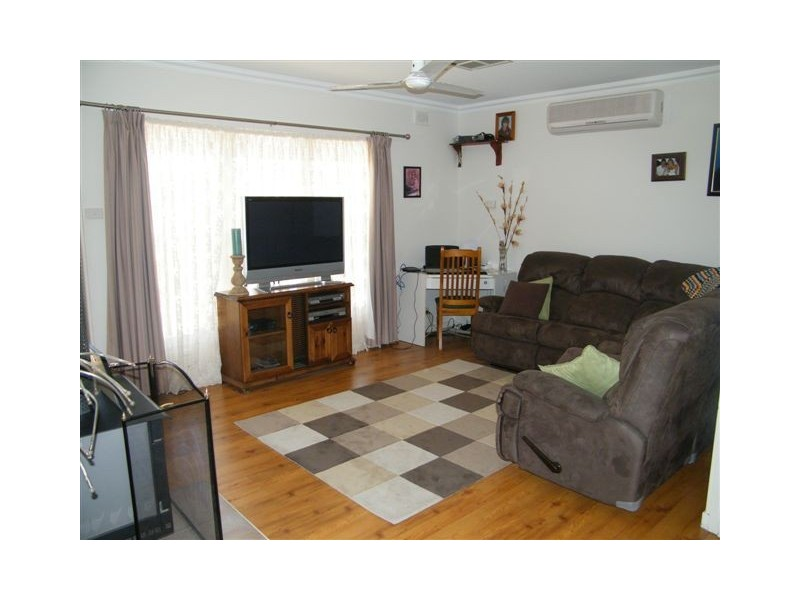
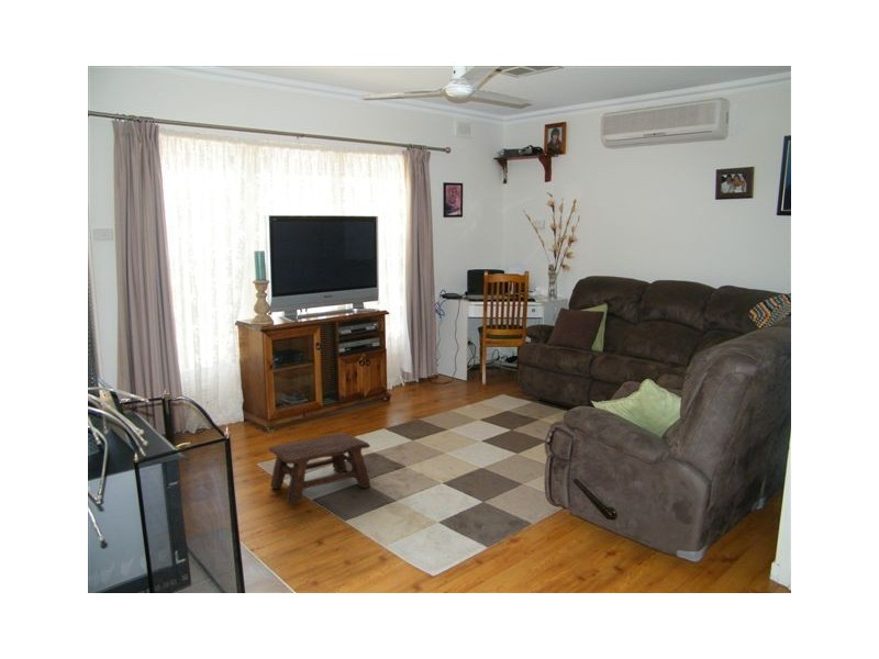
+ stool [268,432,371,505]
